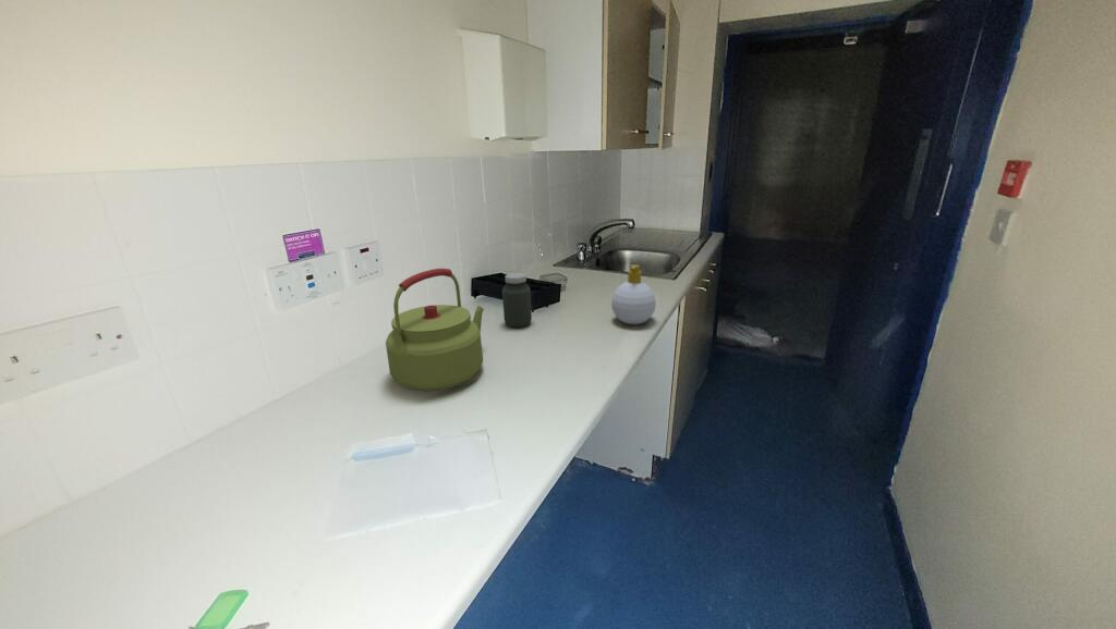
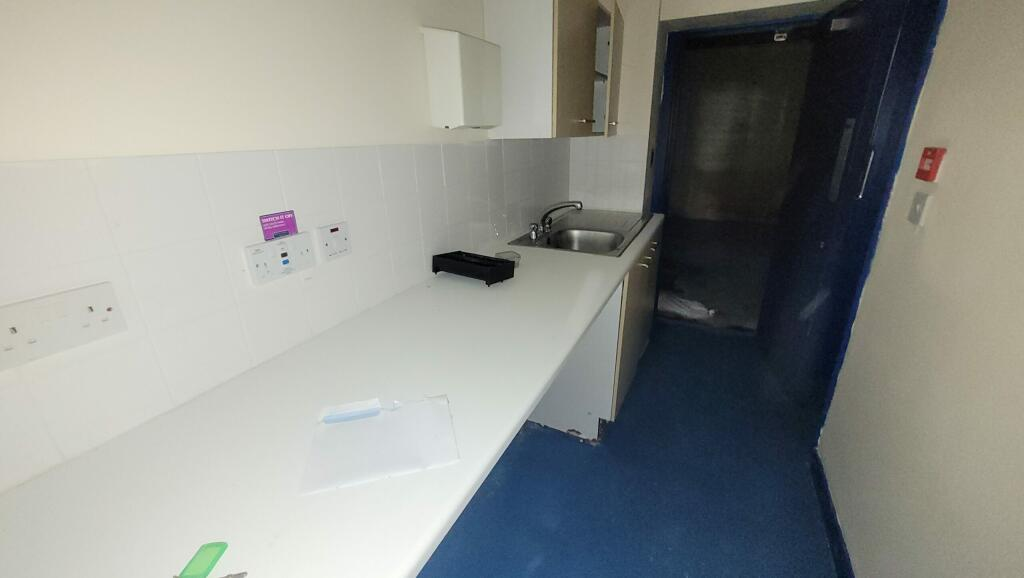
- jar [501,272,533,329]
- soap bottle [610,263,657,325]
- kettle [385,268,485,392]
